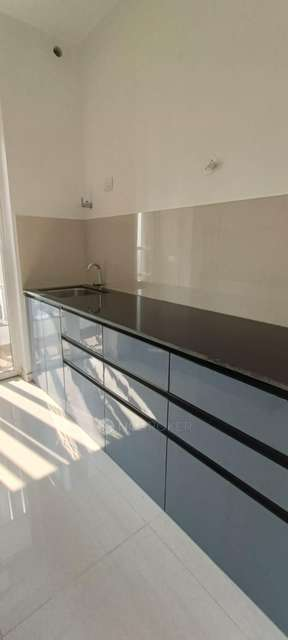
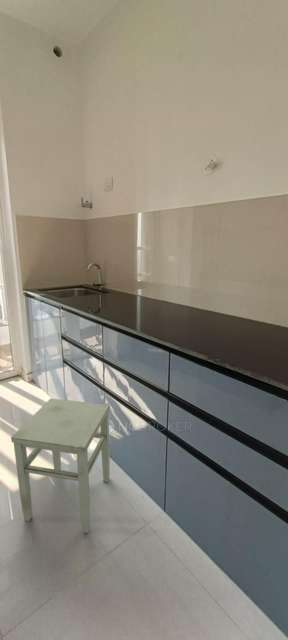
+ stool [10,398,111,534]
